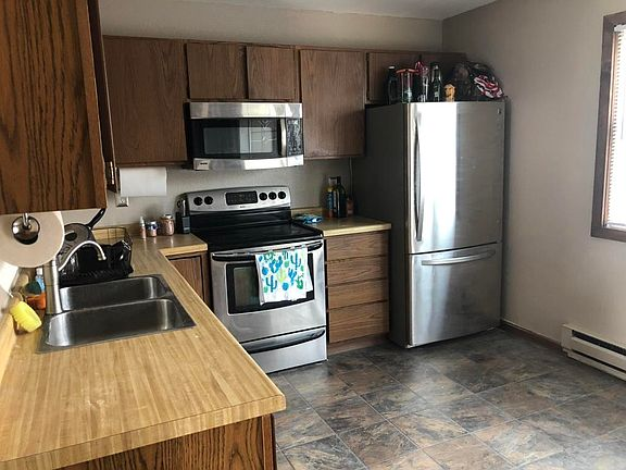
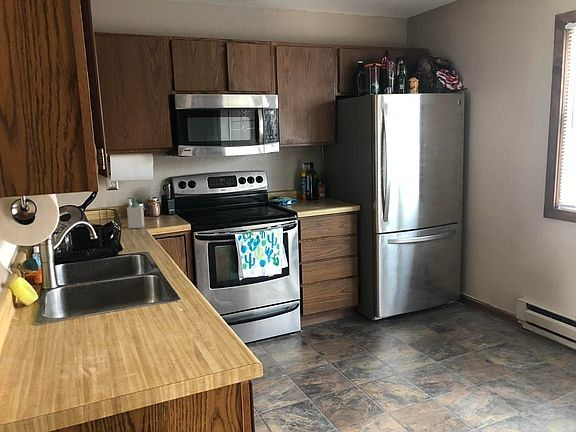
+ soap bottle [126,196,145,229]
